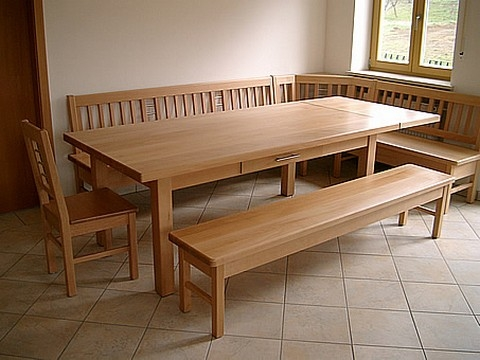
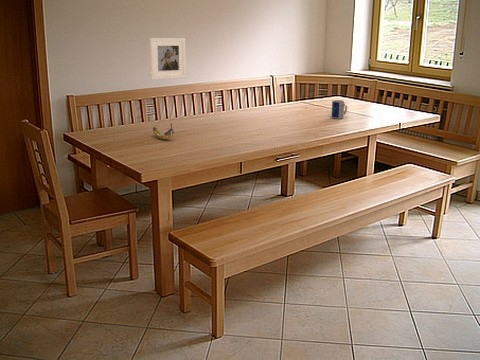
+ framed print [149,37,187,80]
+ banana [152,122,175,140]
+ mug [330,99,348,120]
